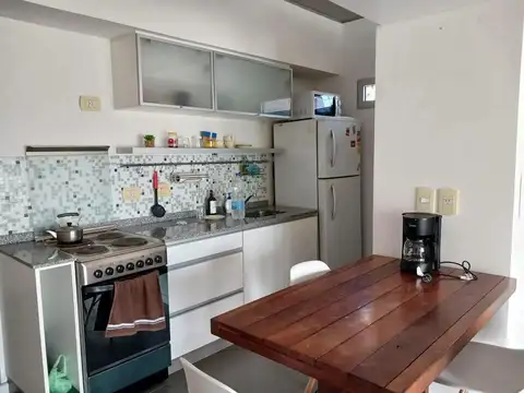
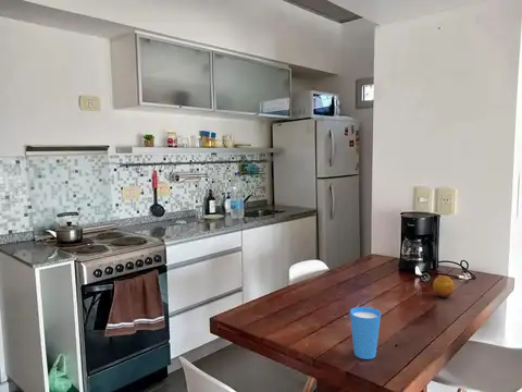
+ cup [349,306,382,360]
+ fruit [432,274,455,299]
